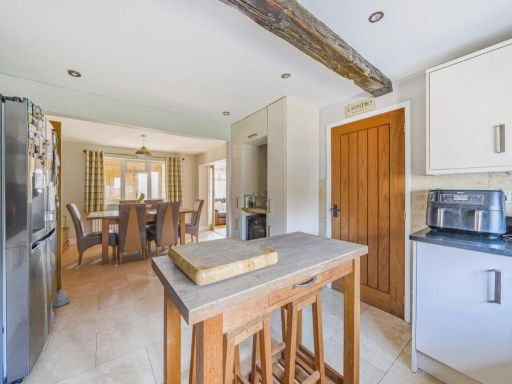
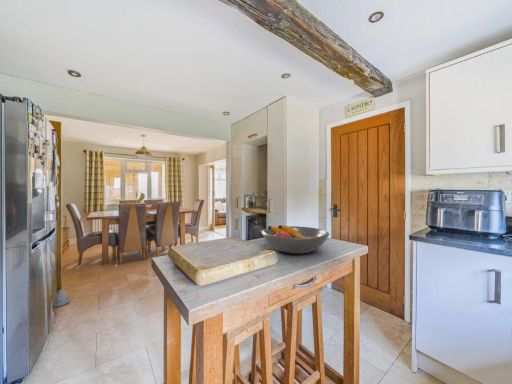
+ fruit bowl [260,224,330,255]
